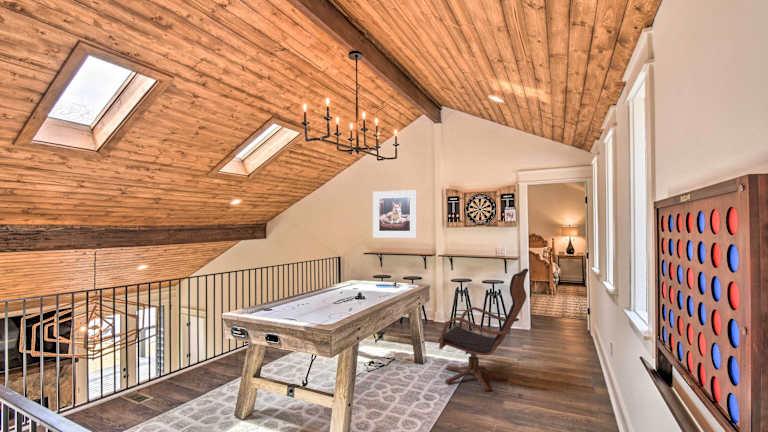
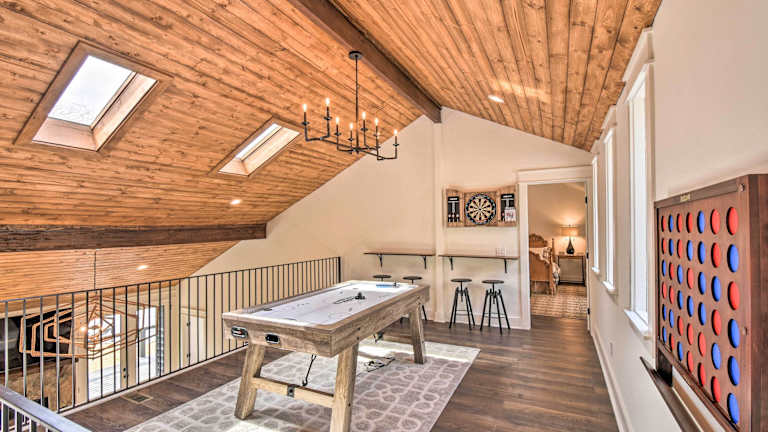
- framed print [372,189,418,239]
- lounge chair [438,268,529,392]
